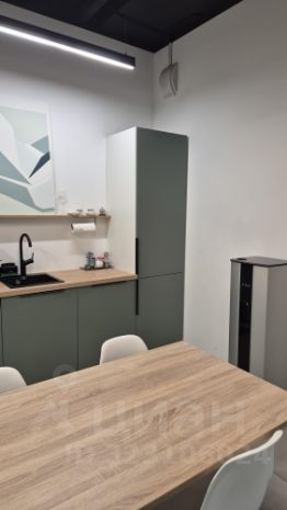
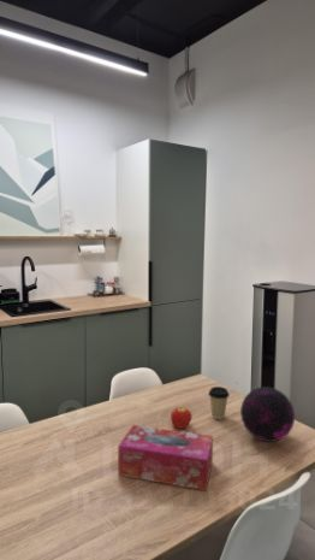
+ decorative orb [239,385,296,443]
+ coffee cup [207,385,231,420]
+ fruit [170,406,192,430]
+ tissue box [117,424,214,491]
